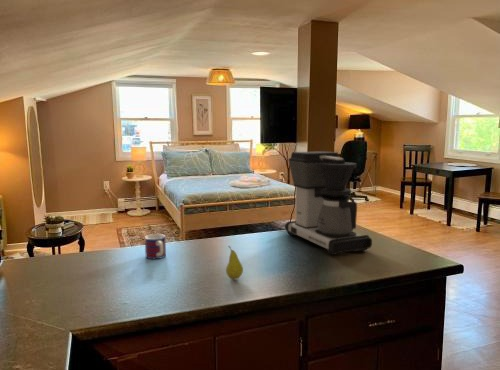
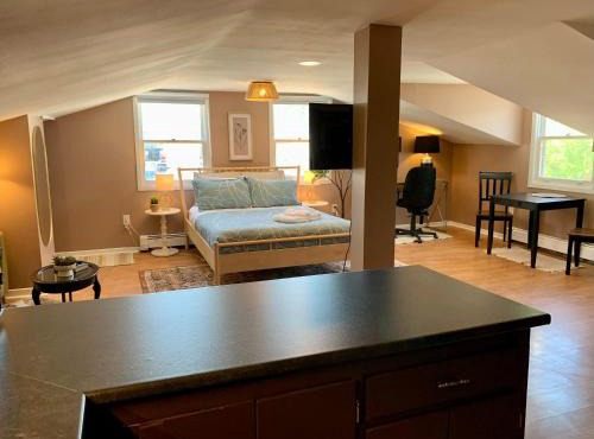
- fruit [225,245,244,280]
- mug [144,233,167,260]
- coffee maker [284,150,373,256]
